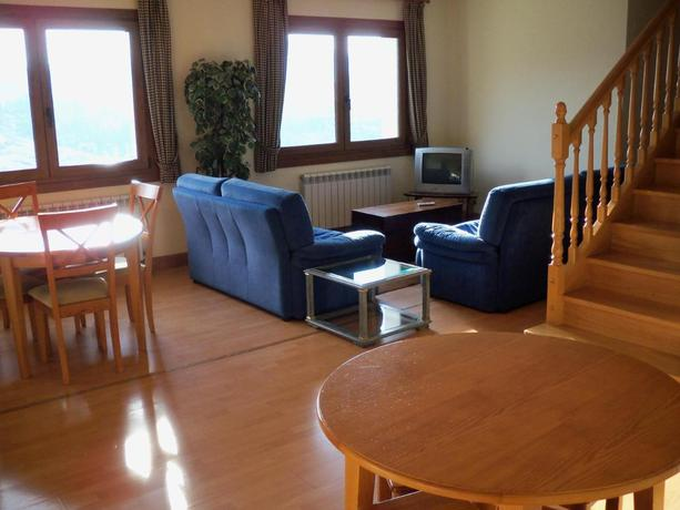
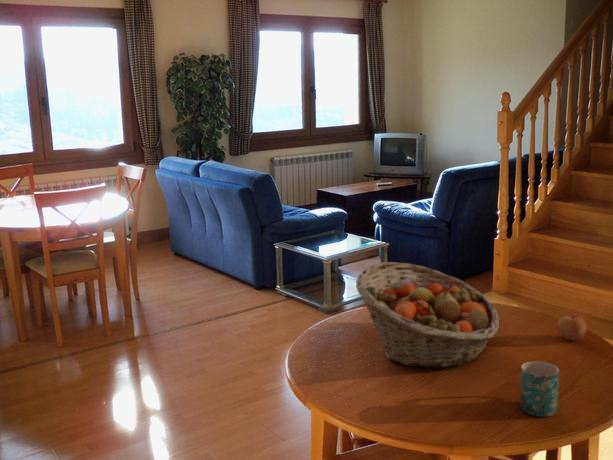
+ apple [556,311,588,342]
+ mug [519,360,560,418]
+ fruit basket [355,261,500,369]
